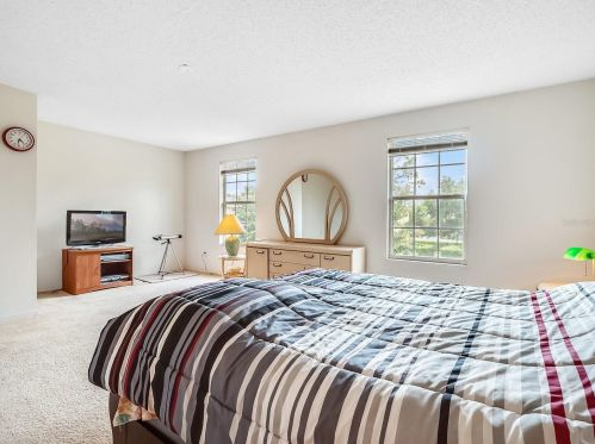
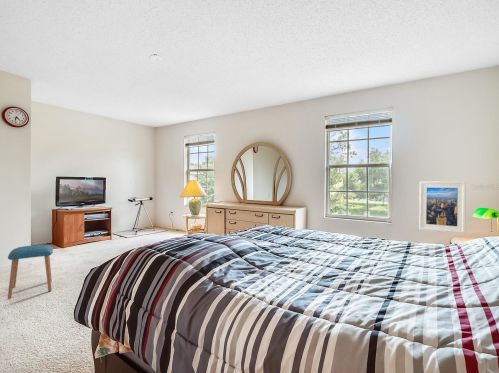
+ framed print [418,181,467,234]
+ stool [7,244,54,300]
